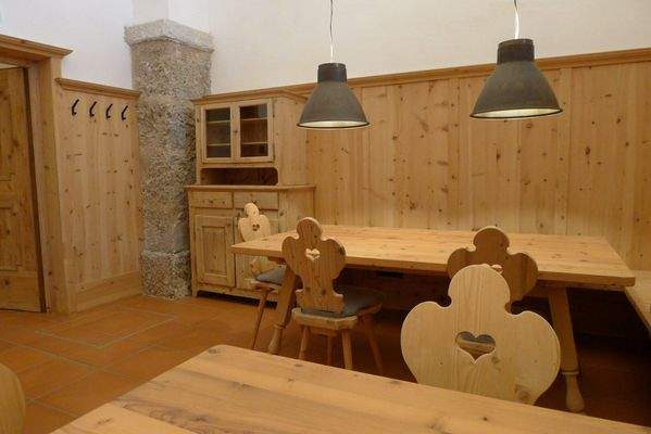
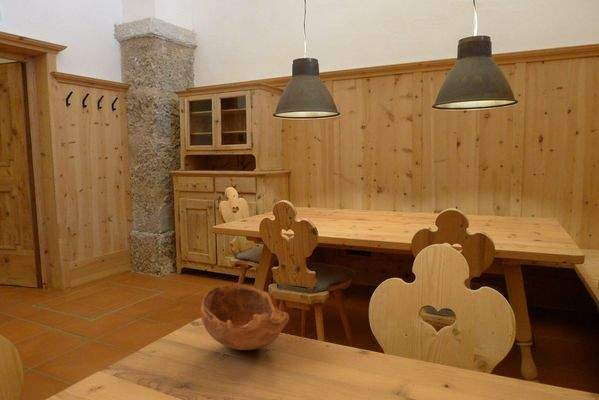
+ wooden bowl [200,283,290,351]
